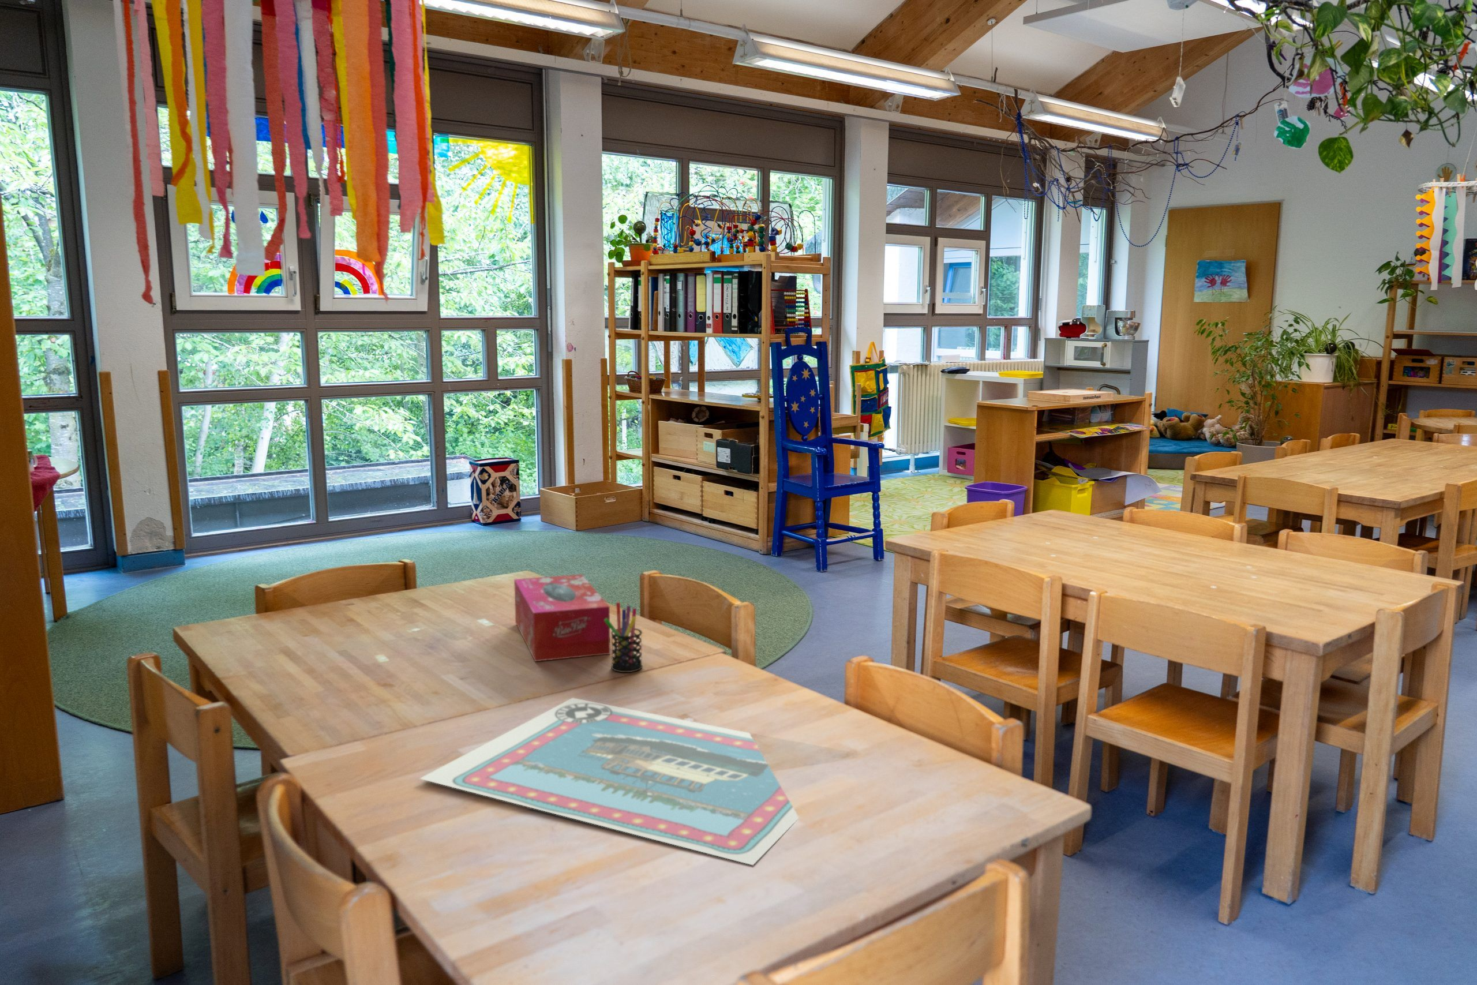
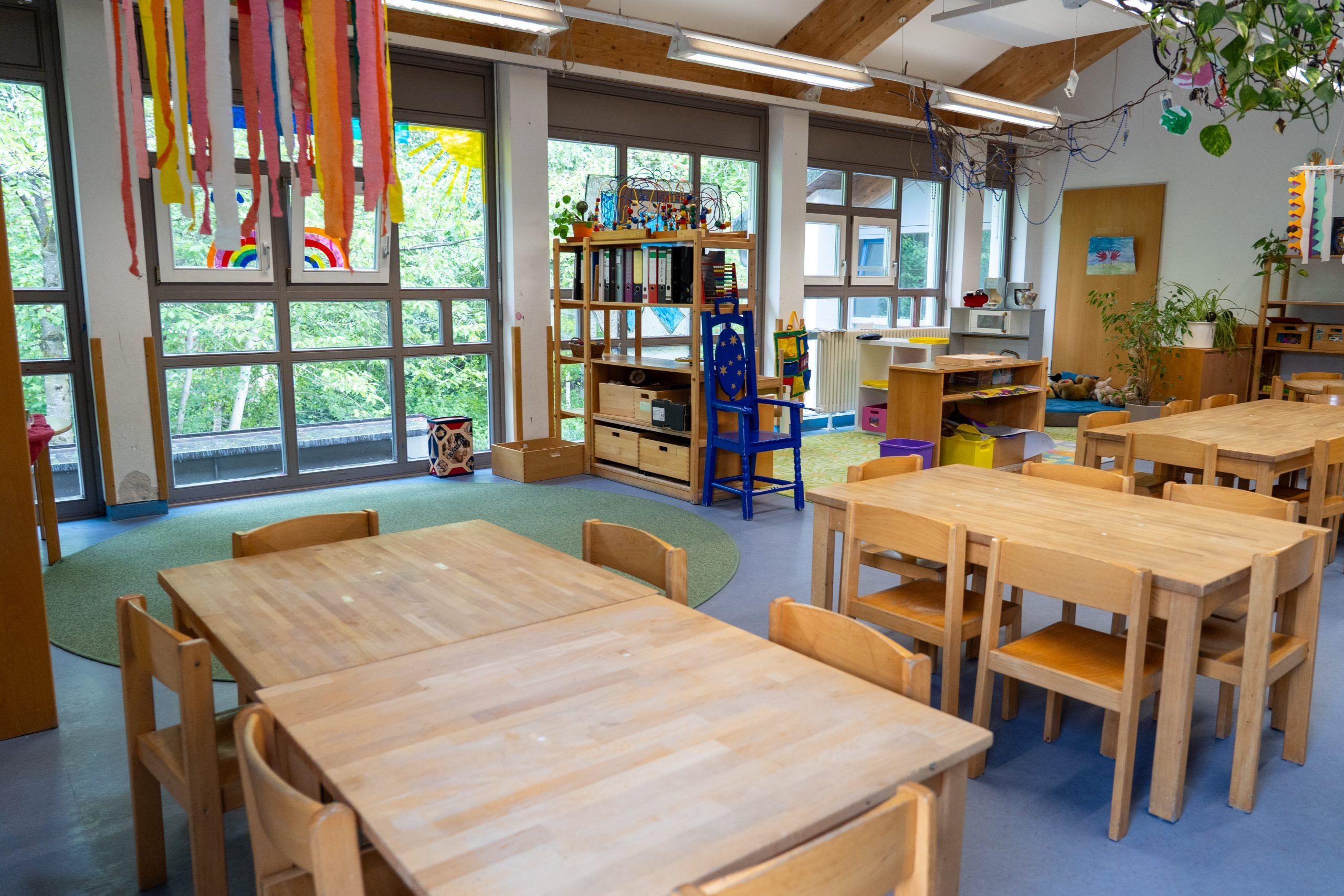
- tissue box [513,574,611,662]
- pen holder [604,601,643,673]
- postcard [419,697,800,866]
